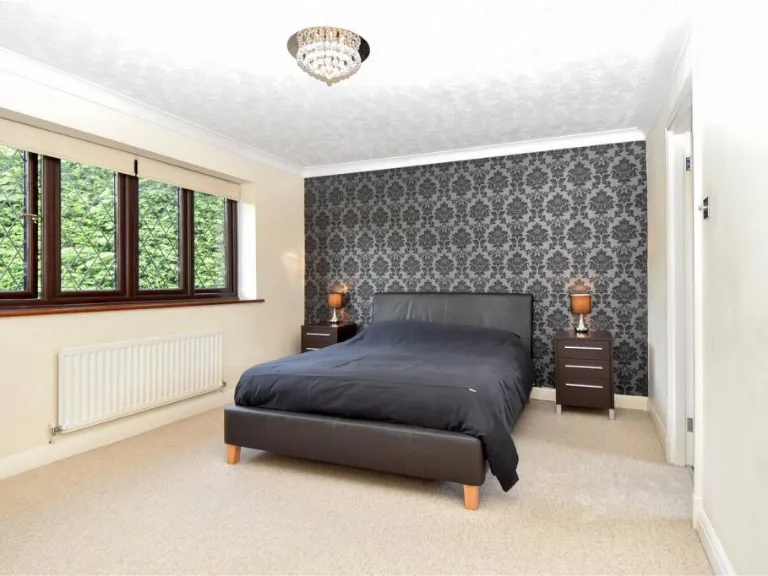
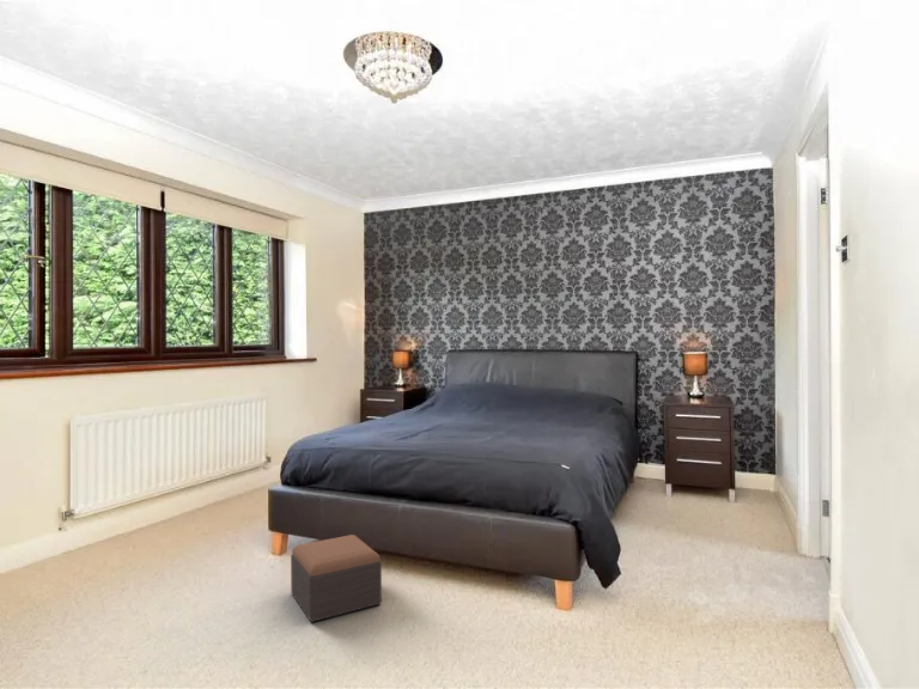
+ footstool [290,533,383,623]
